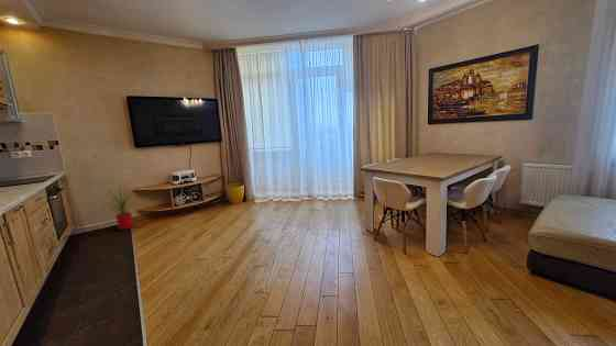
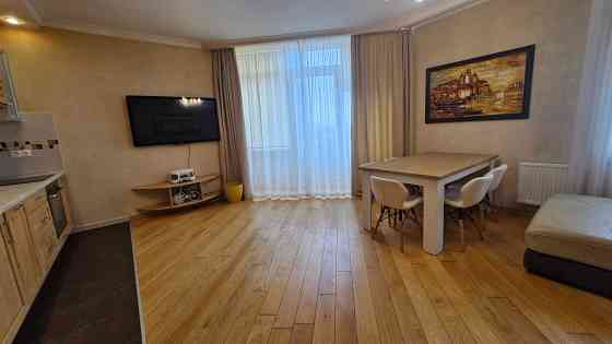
- house plant [99,180,141,231]
